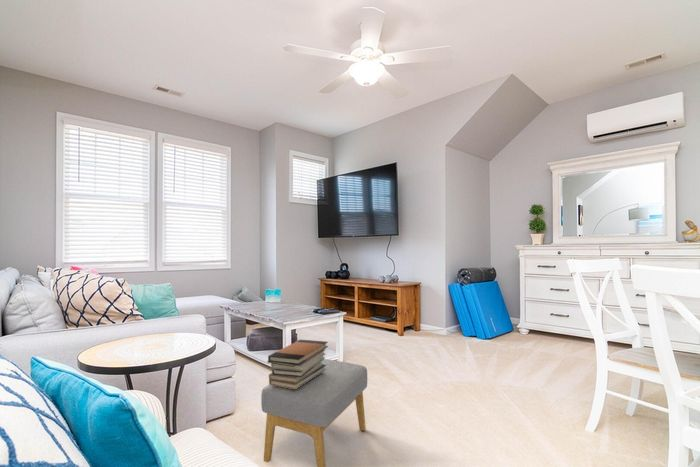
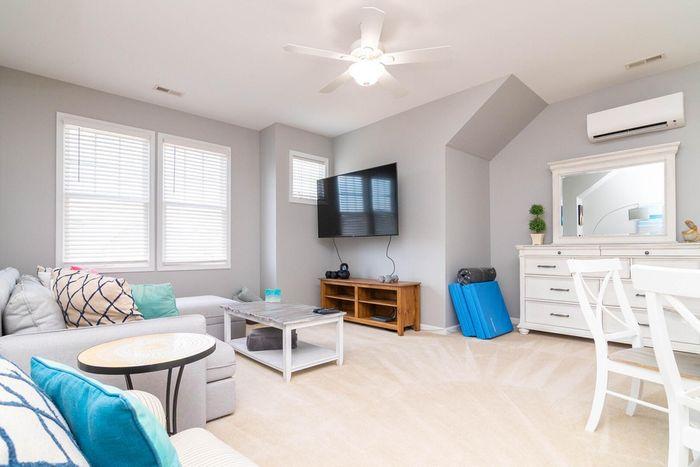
- book stack [267,339,329,389]
- footstool [260,358,368,467]
